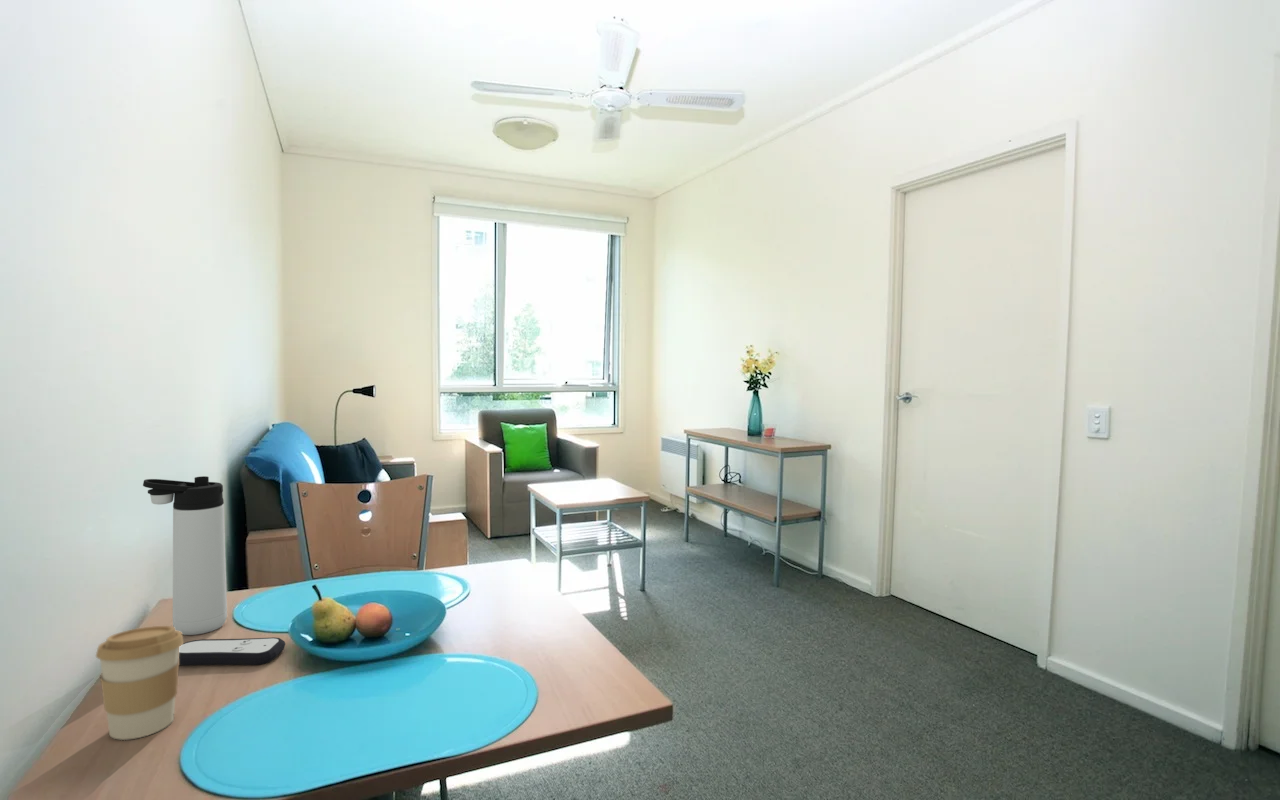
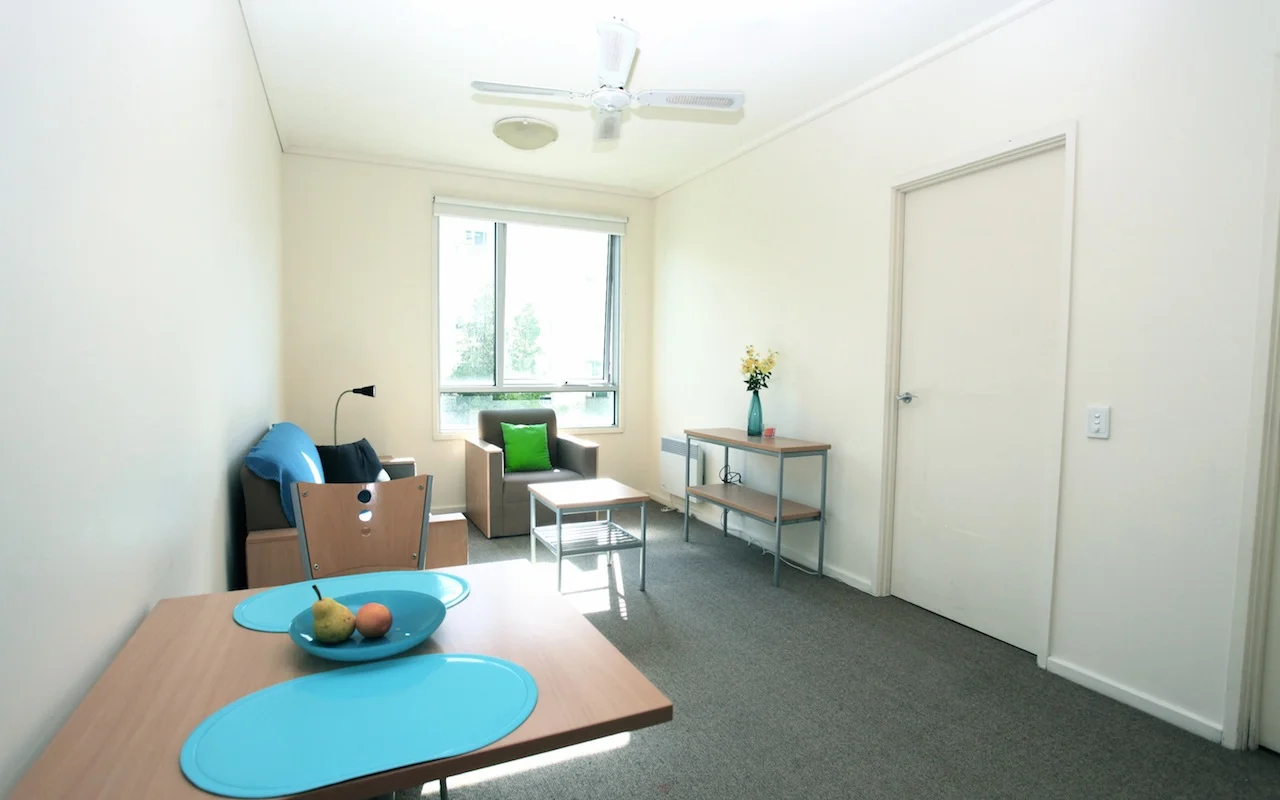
- coffee cup [95,625,185,741]
- remote control [178,636,286,666]
- thermos bottle [142,475,228,636]
